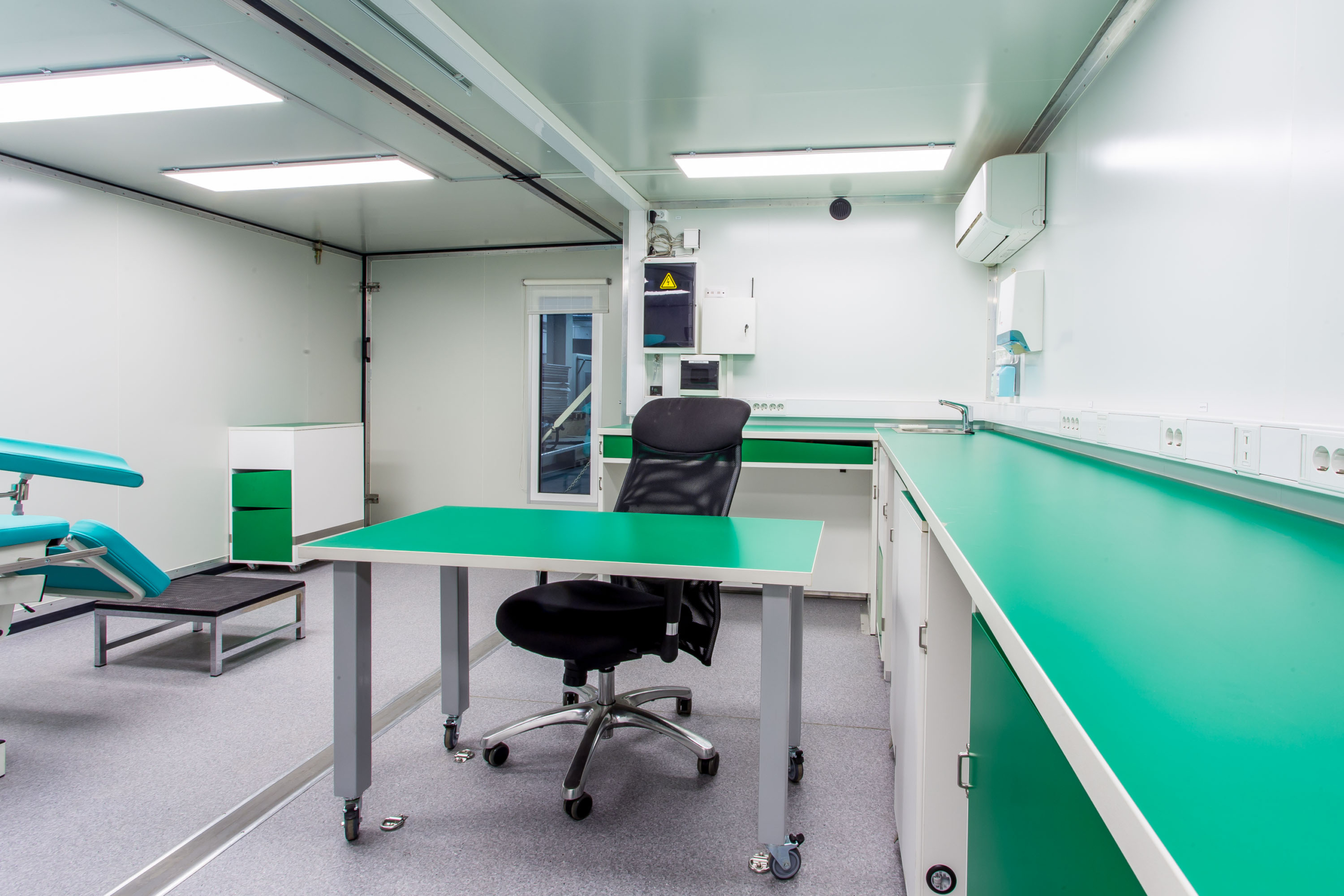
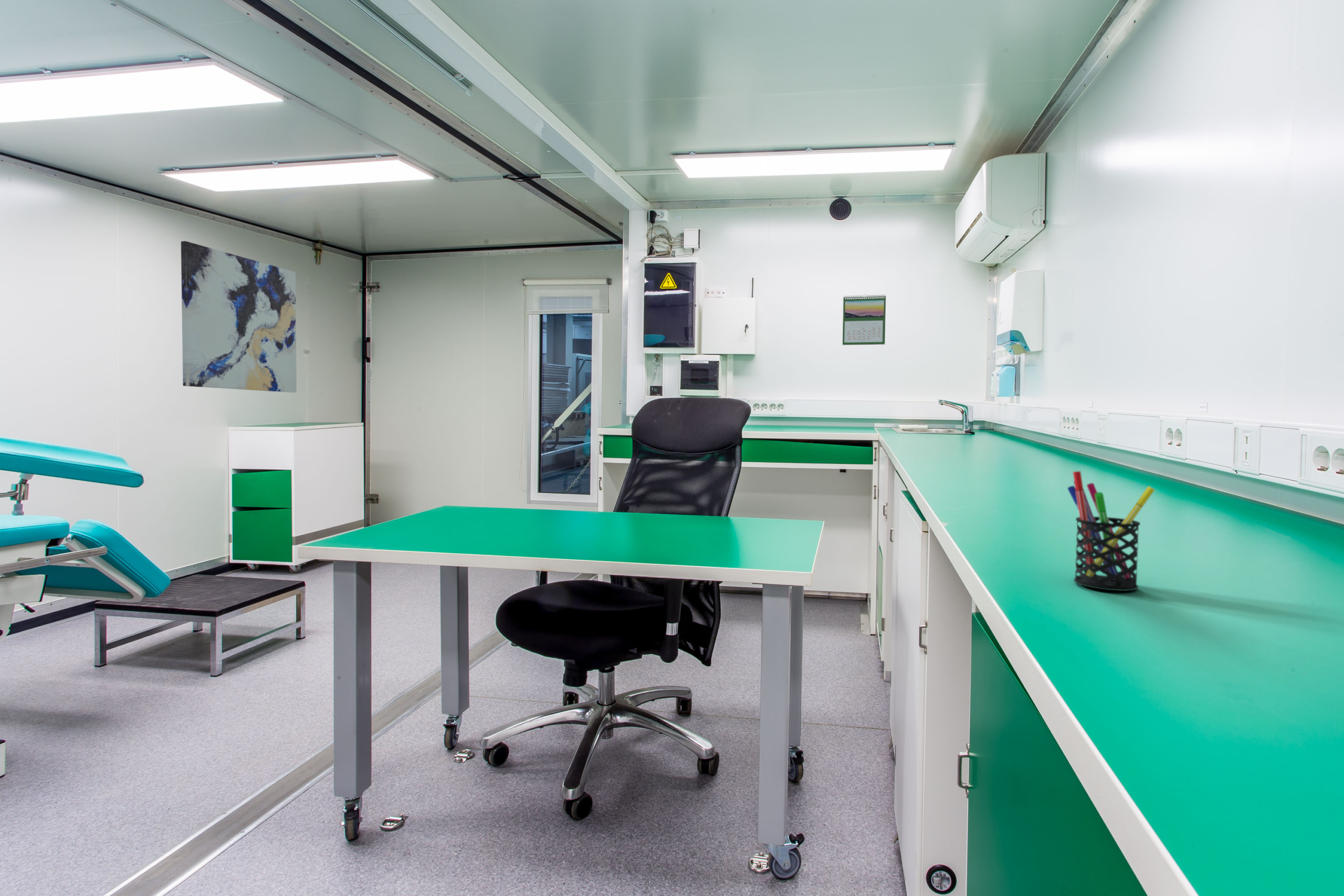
+ calendar [842,294,886,345]
+ pen holder [1067,471,1156,592]
+ wall art [181,240,297,393]
